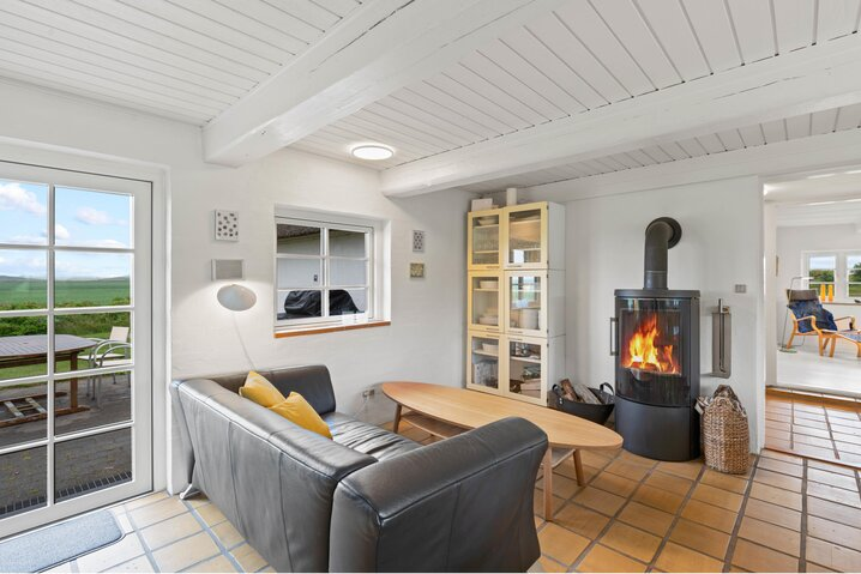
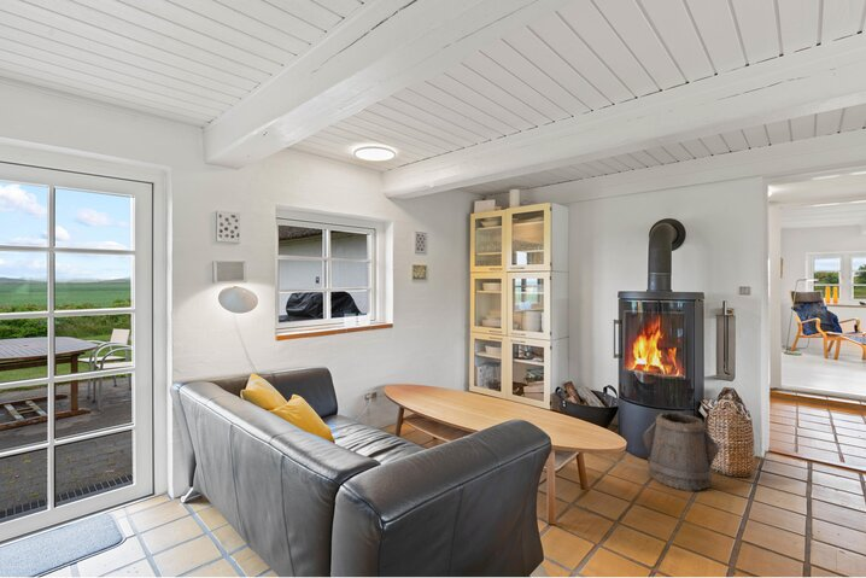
+ bucket [642,411,721,492]
